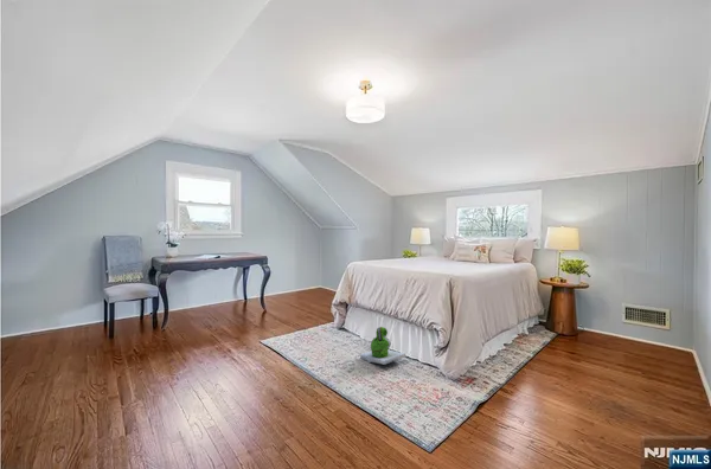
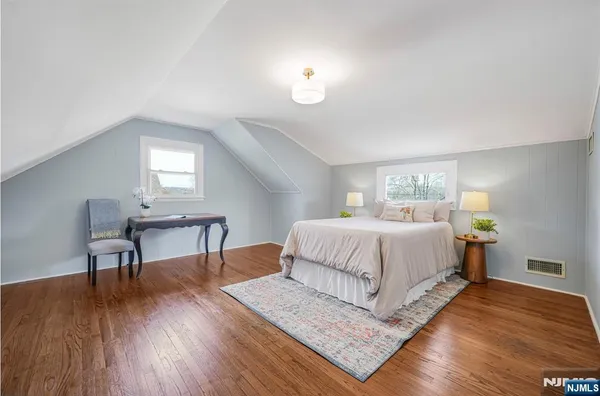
- bag [359,326,406,366]
